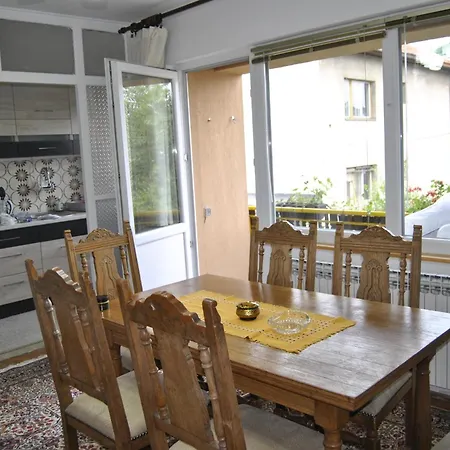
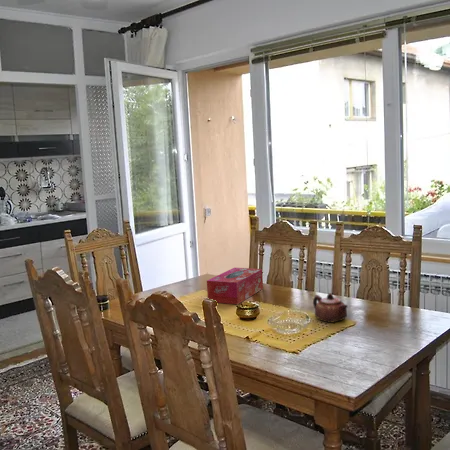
+ tissue box [206,267,264,305]
+ teapot [312,292,349,323]
